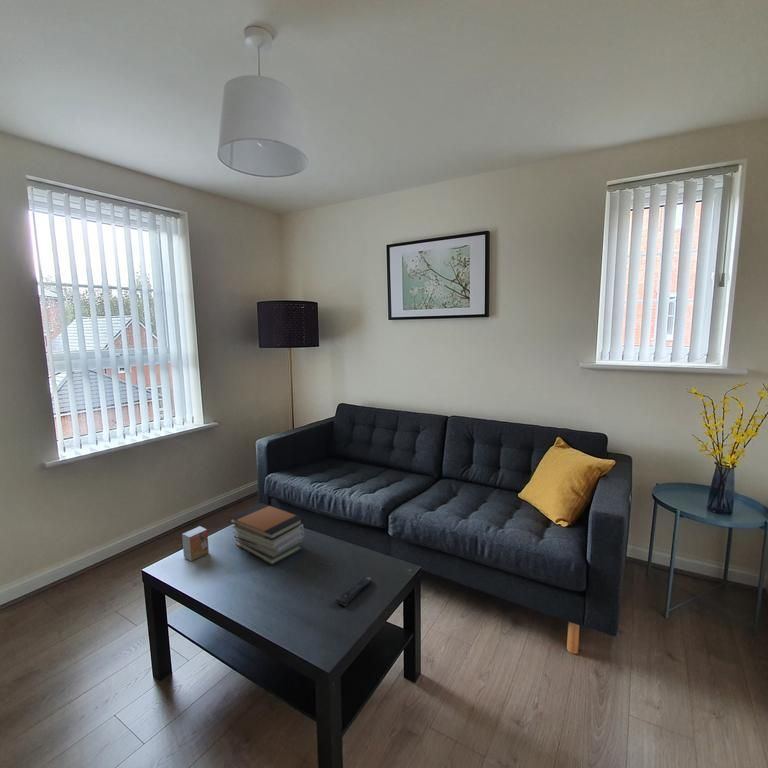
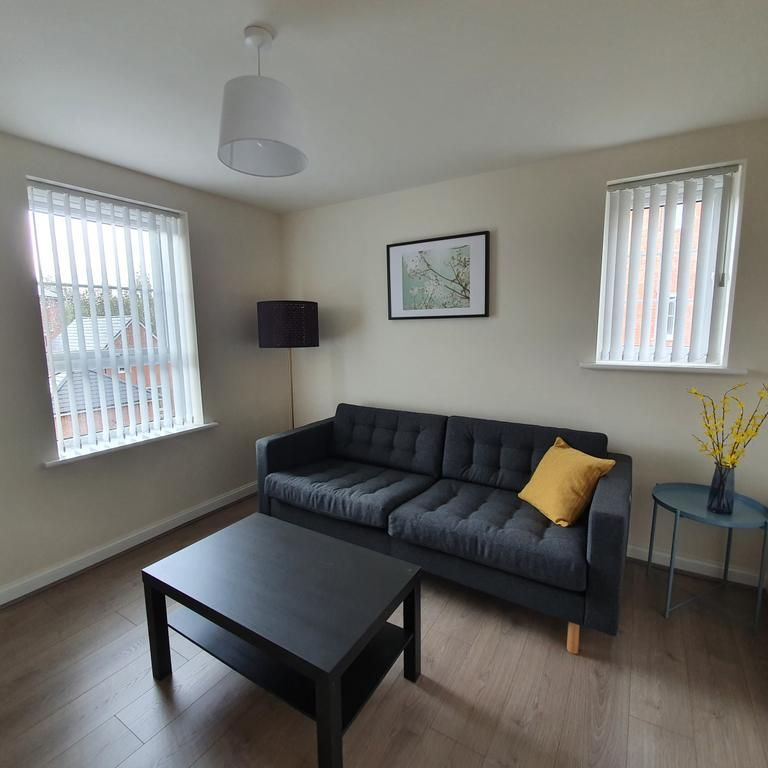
- book stack [228,502,305,566]
- small box [181,525,210,562]
- remote control [335,576,372,607]
